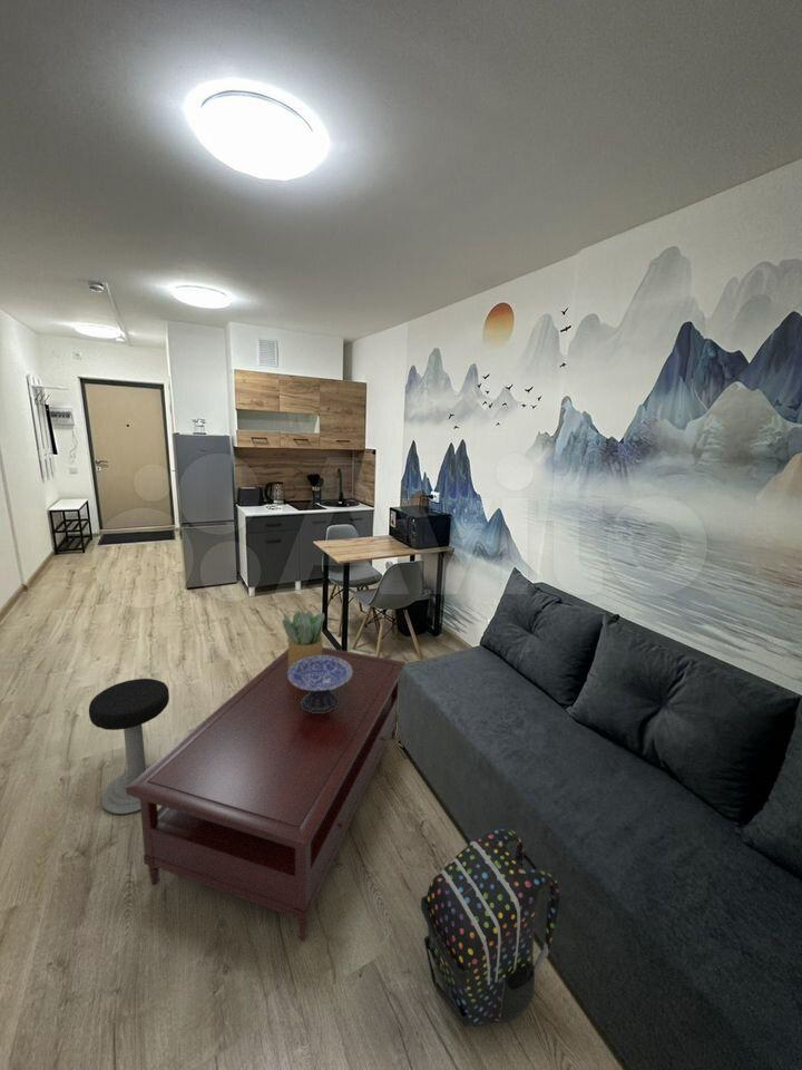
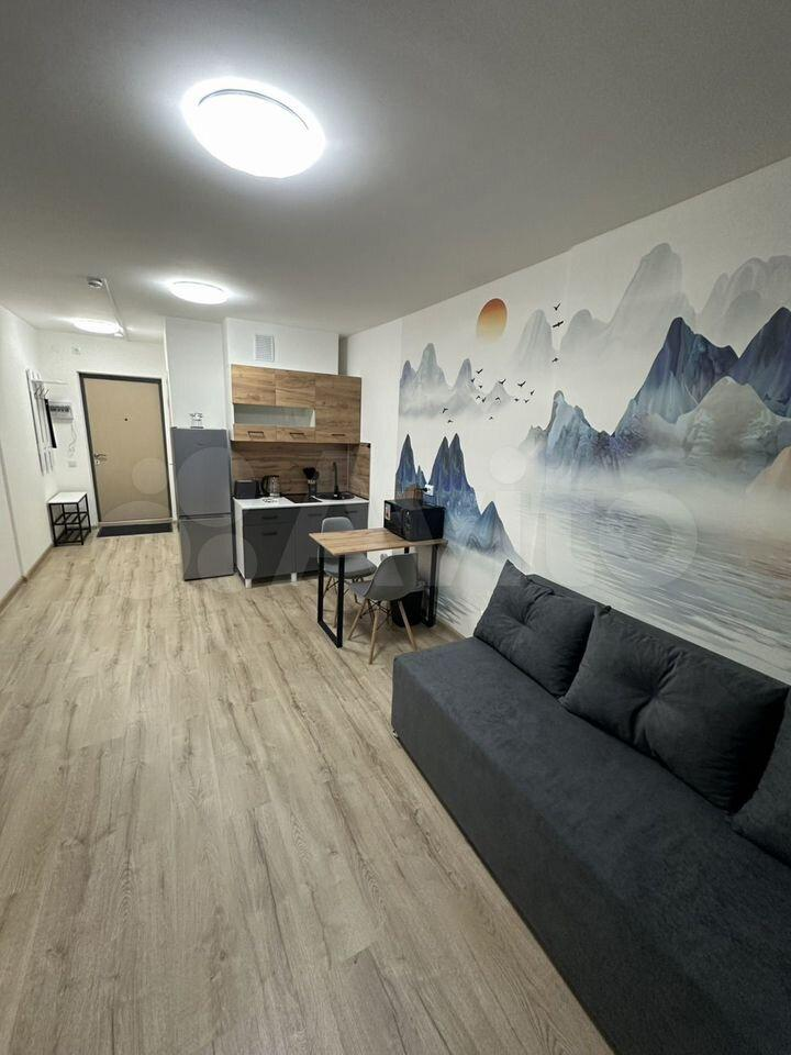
- stool [88,678,170,815]
- potted plant [282,610,325,669]
- coffee table [126,645,407,943]
- decorative bowl [287,655,353,713]
- backpack [420,828,561,1029]
